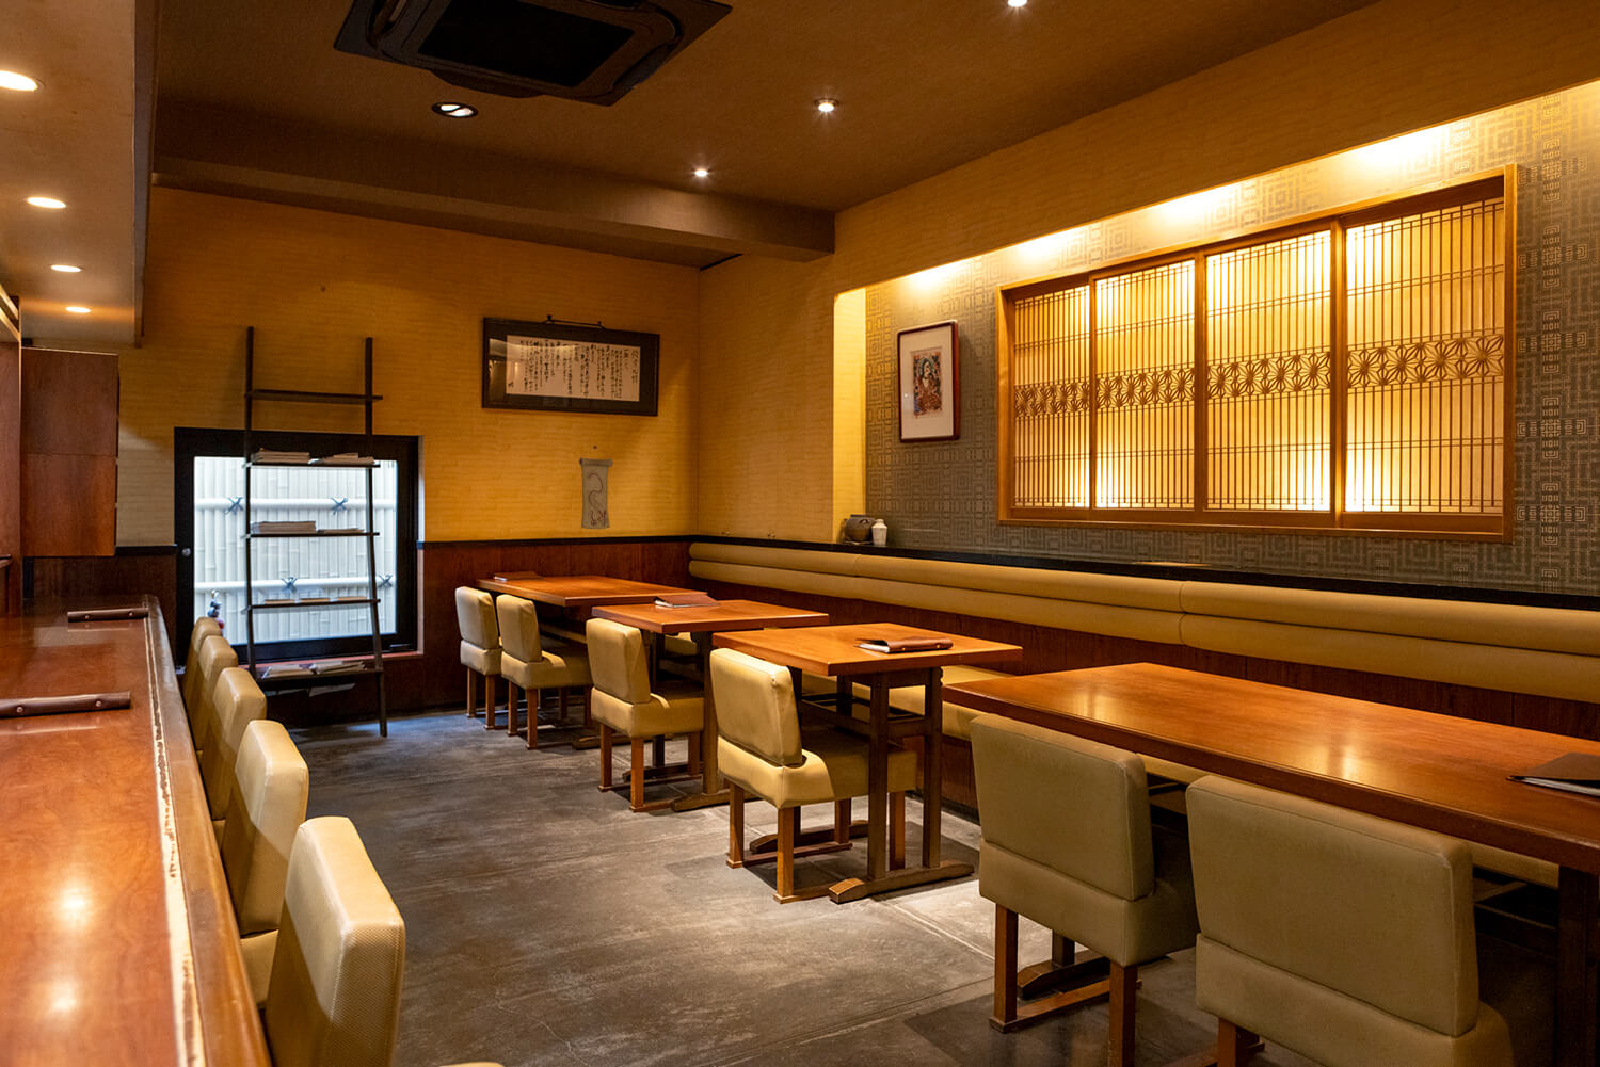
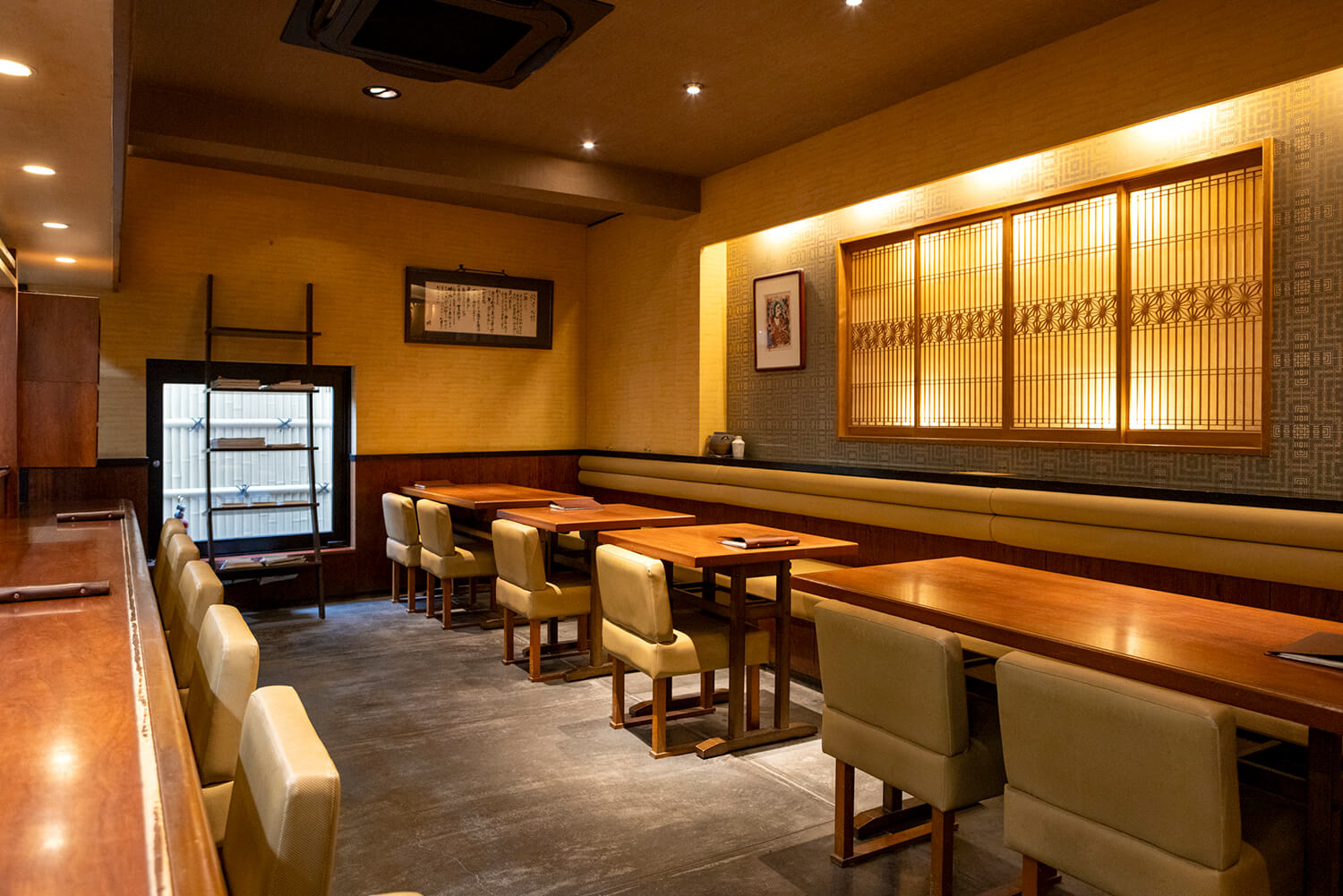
- wall scroll [578,444,615,530]
